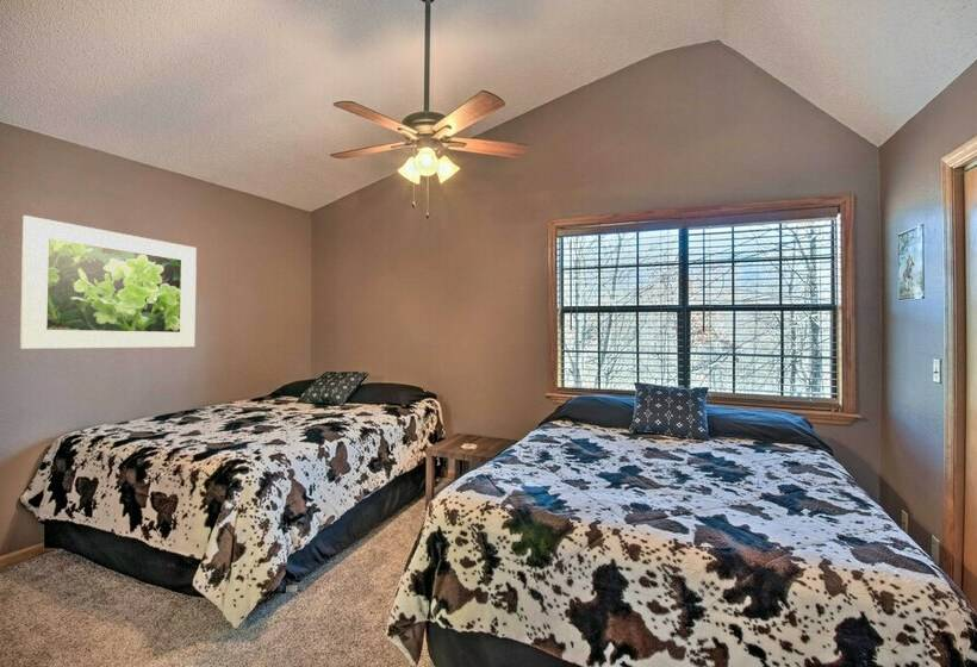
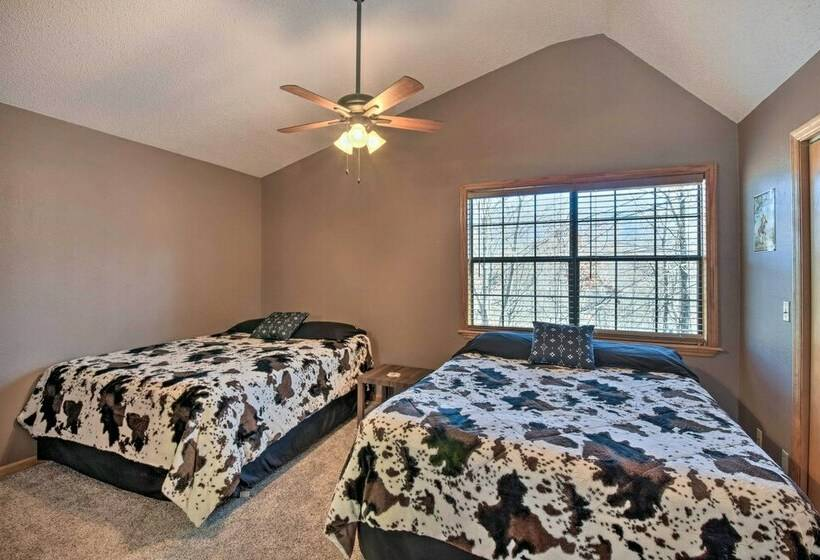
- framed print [19,214,198,350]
